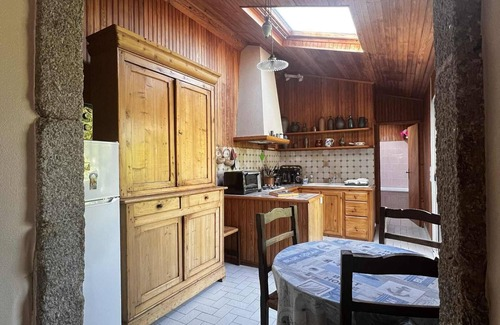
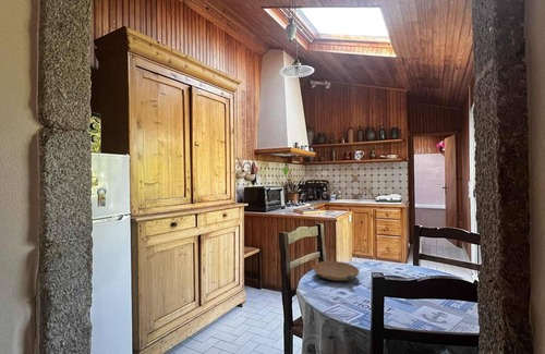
+ bowl [313,260,360,282]
